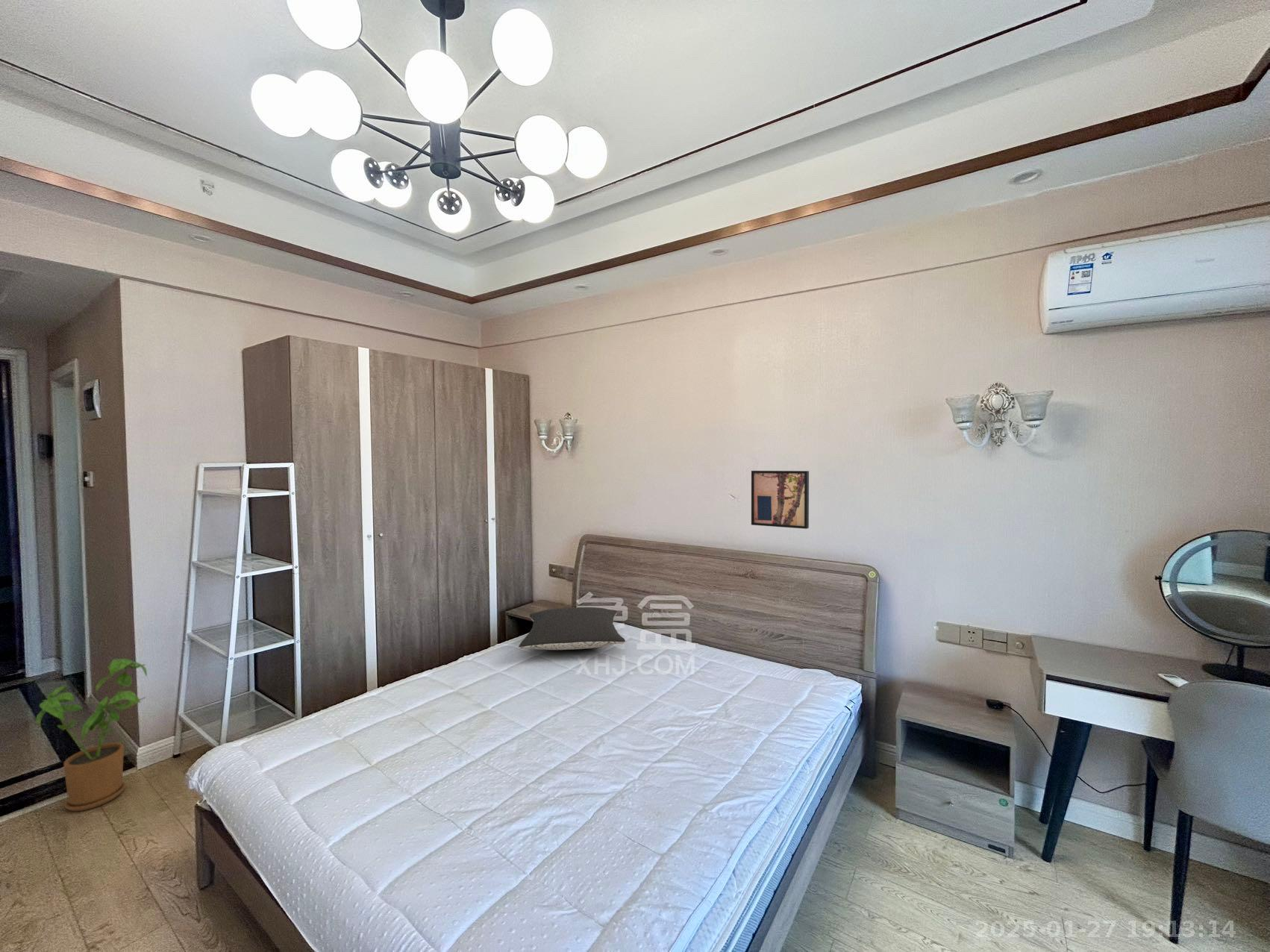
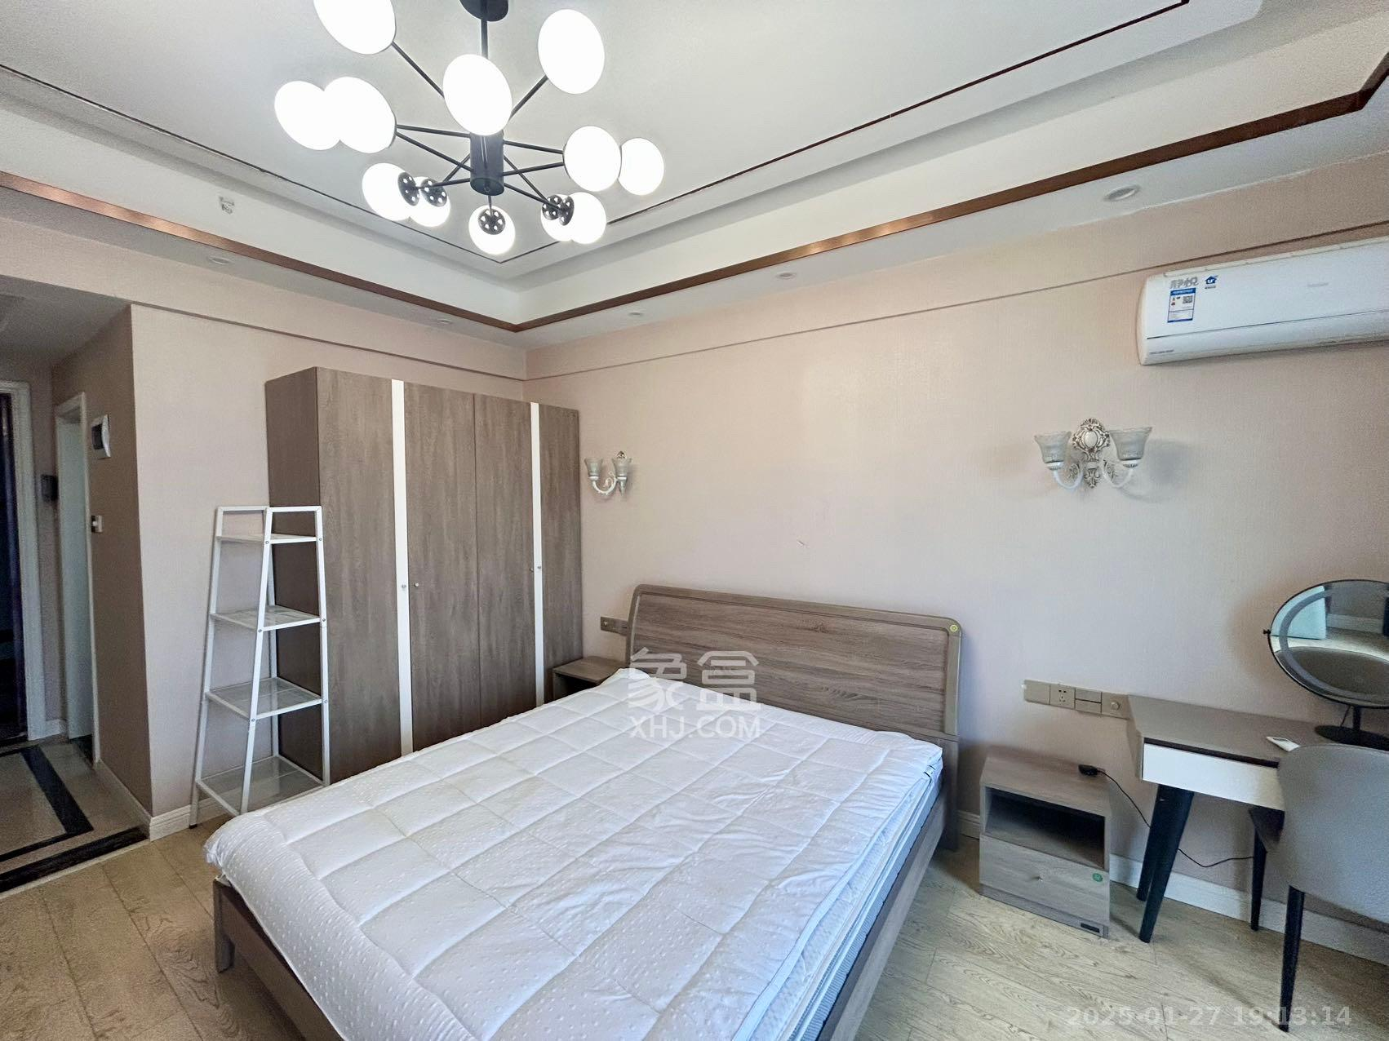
- wall art [751,470,810,530]
- pillow [518,607,626,651]
- house plant [36,658,148,812]
